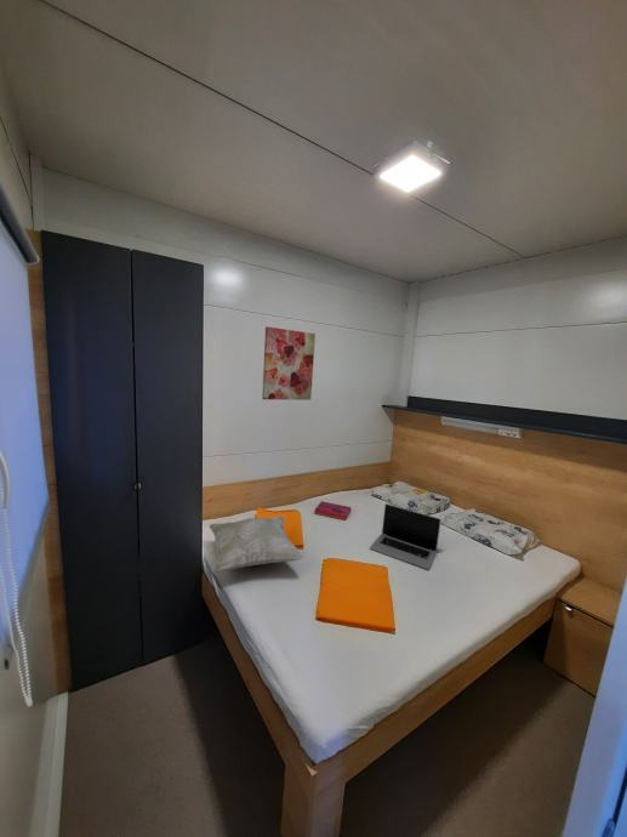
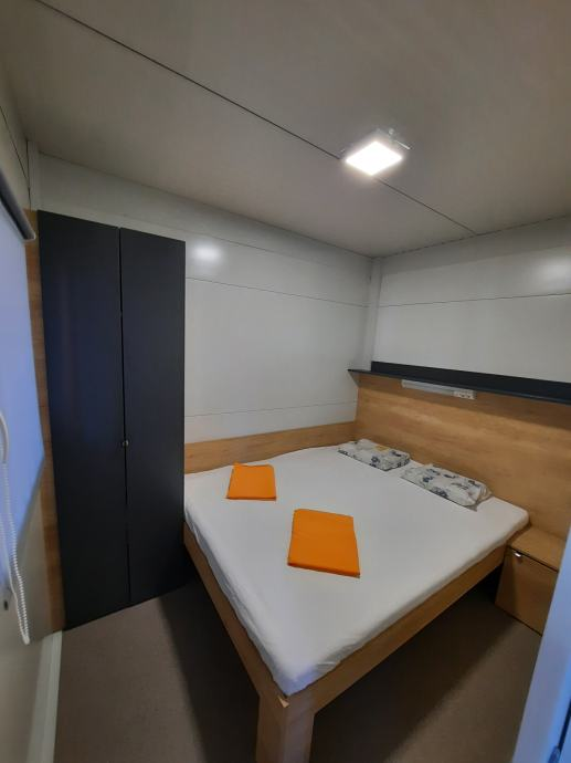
- hardback book [314,501,352,522]
- decorative pillow [209,516,306,574]
- wall art [261,325,317,402]
- laptop [369,502,443,570]
